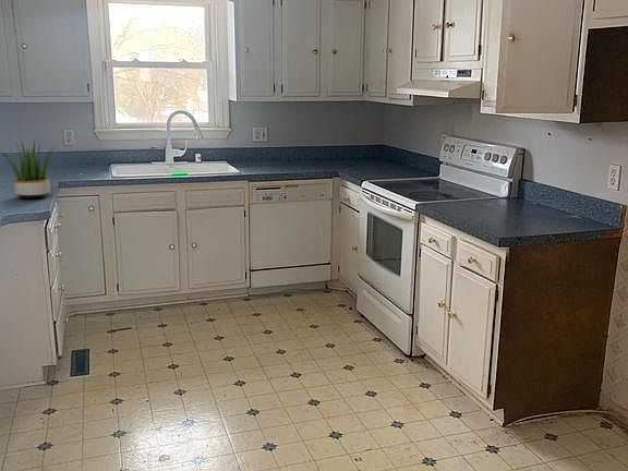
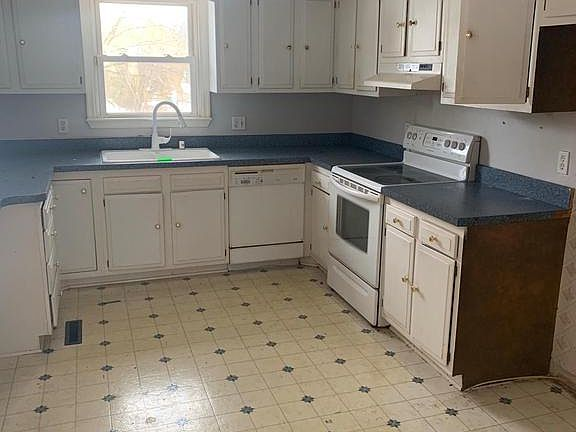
- potted plant [0,137,57,200]
